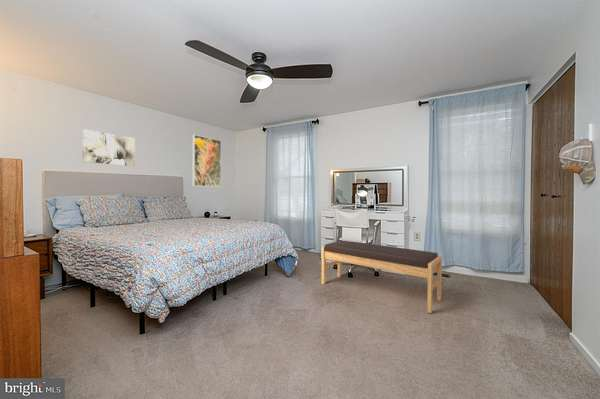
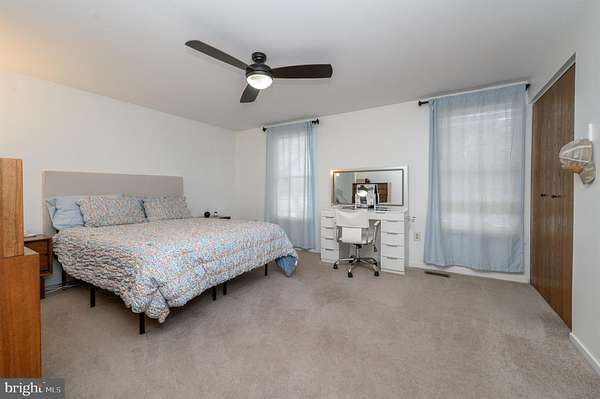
- wall art [81,128,136,167]
- bench [321,240,443,314]
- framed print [192,134,222,188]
